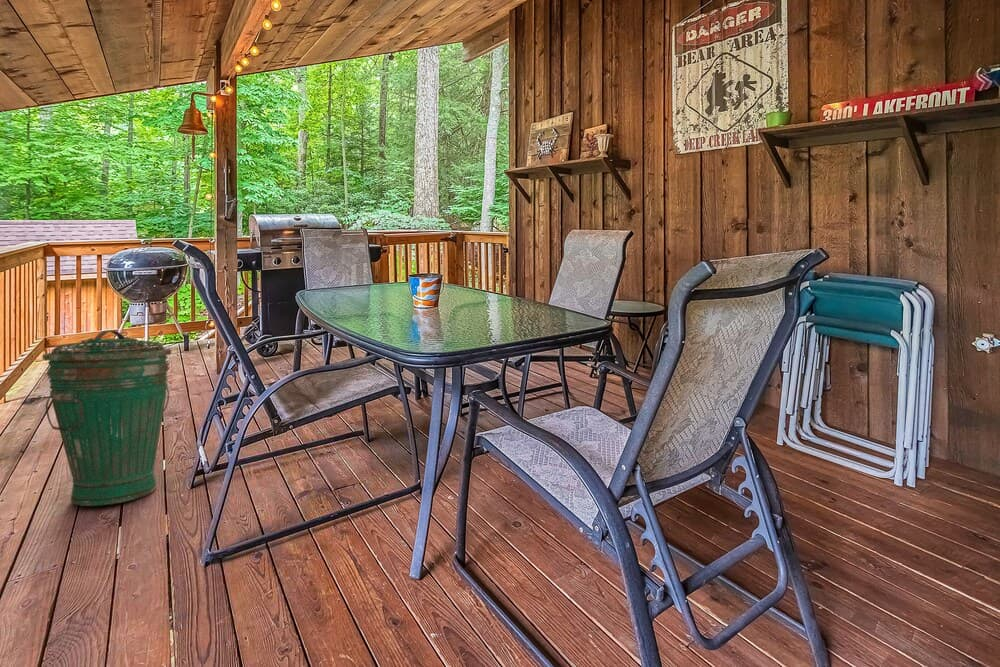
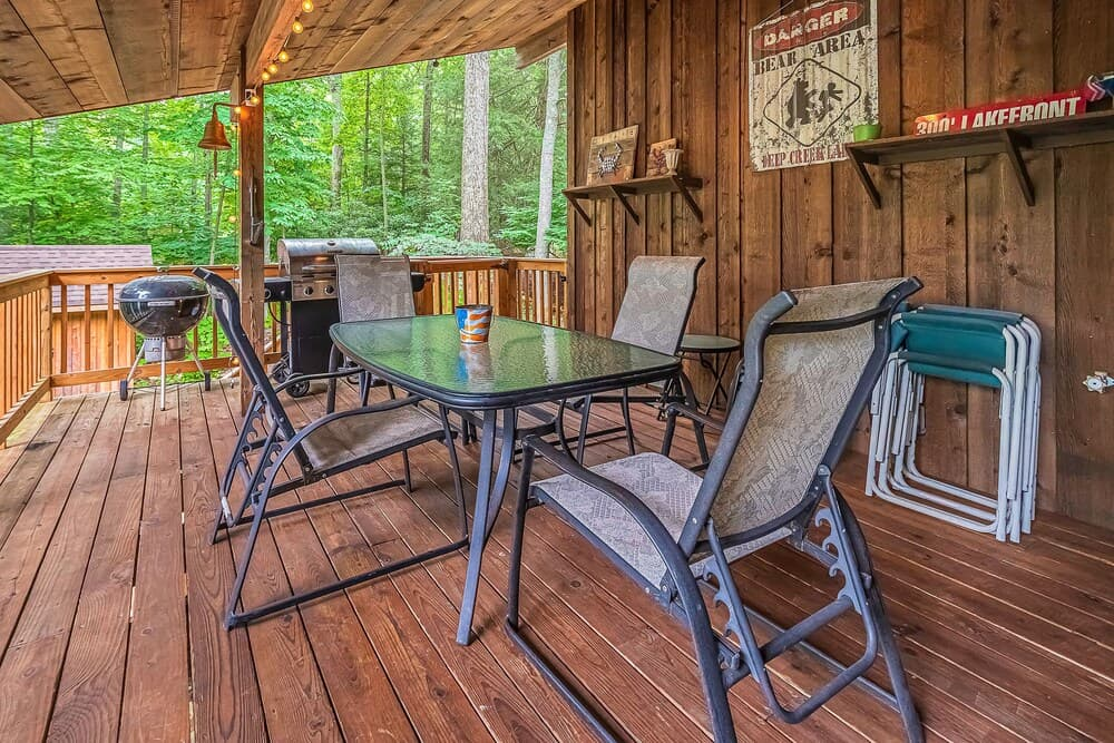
- trash can [41,329,172,507]
